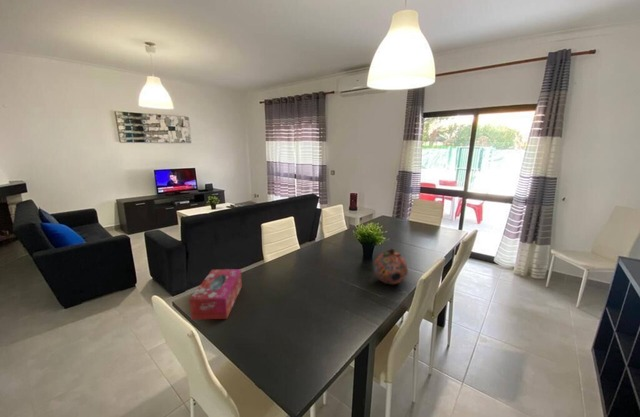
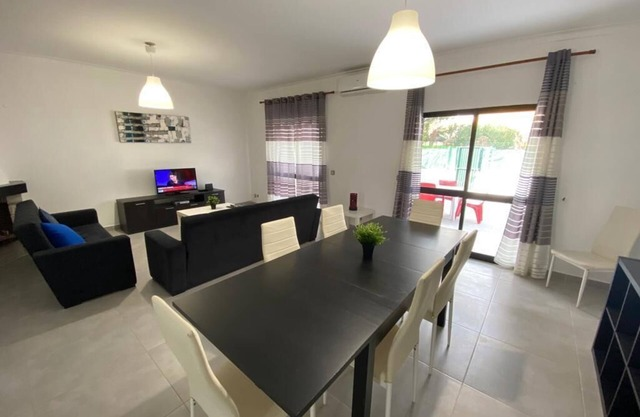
- tissue box [189,268,243,321]
- decorative ball [373,247,409,286]
